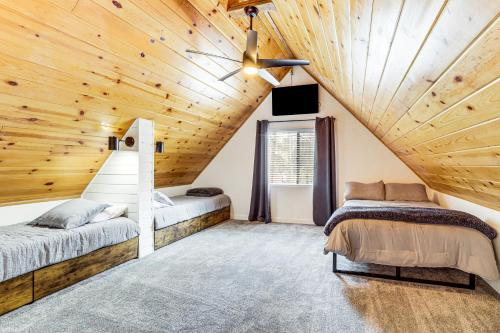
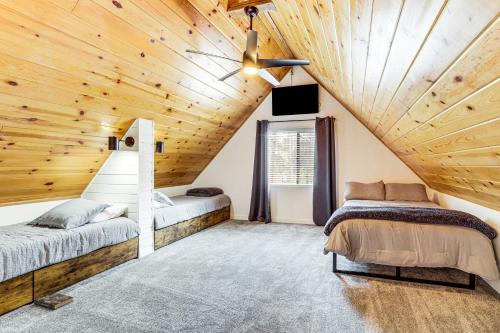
+ book [33,292,74,310]
